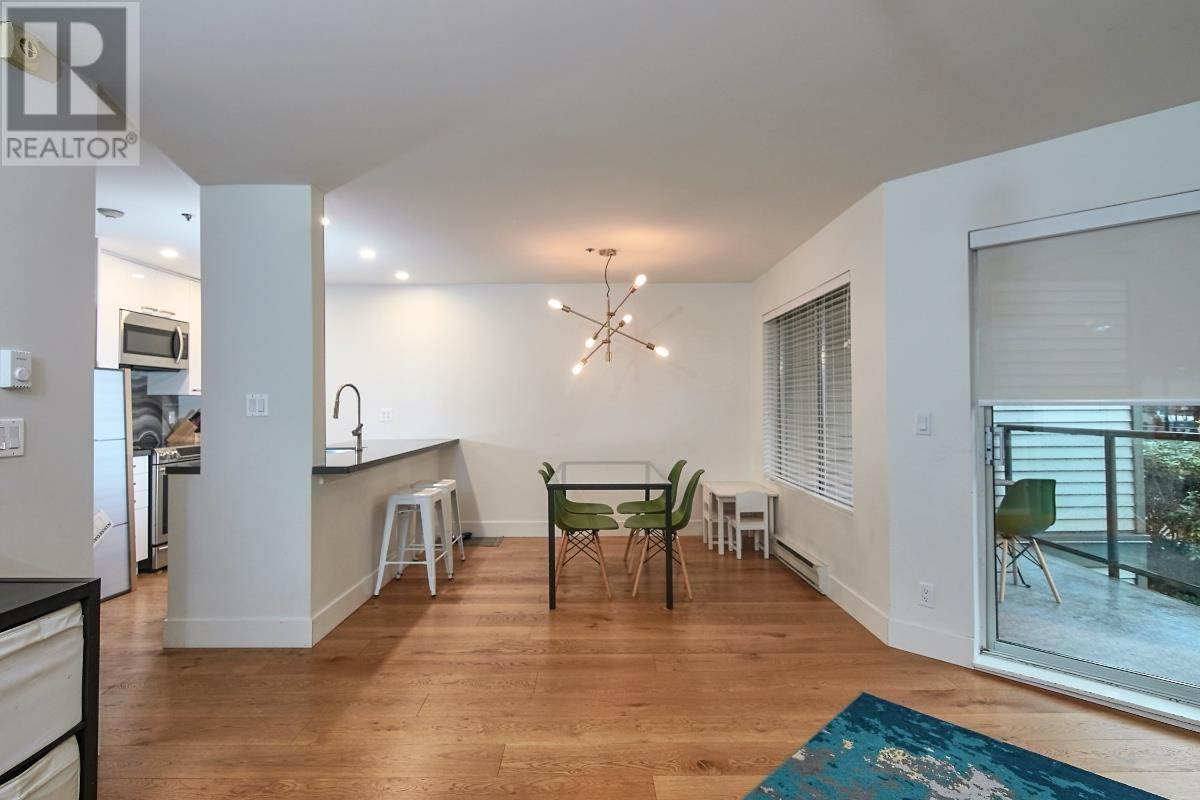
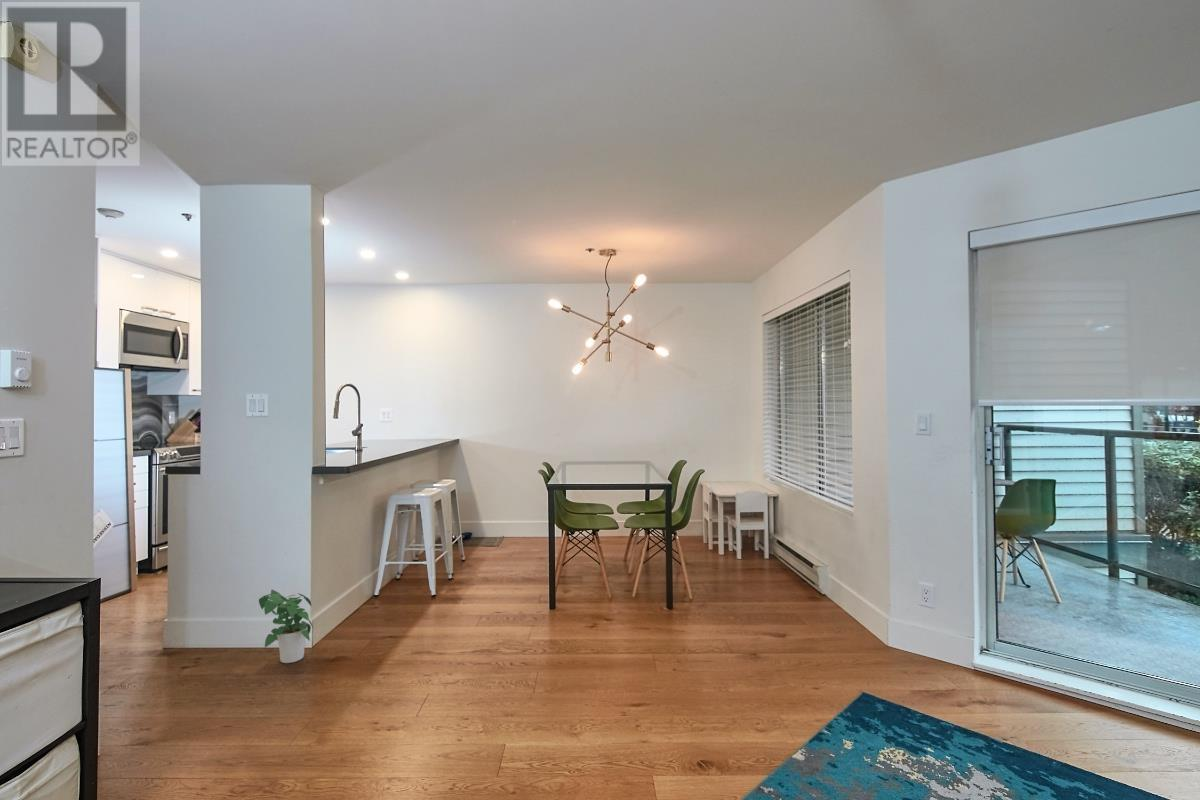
+ potted plant [258,589,314,664]
